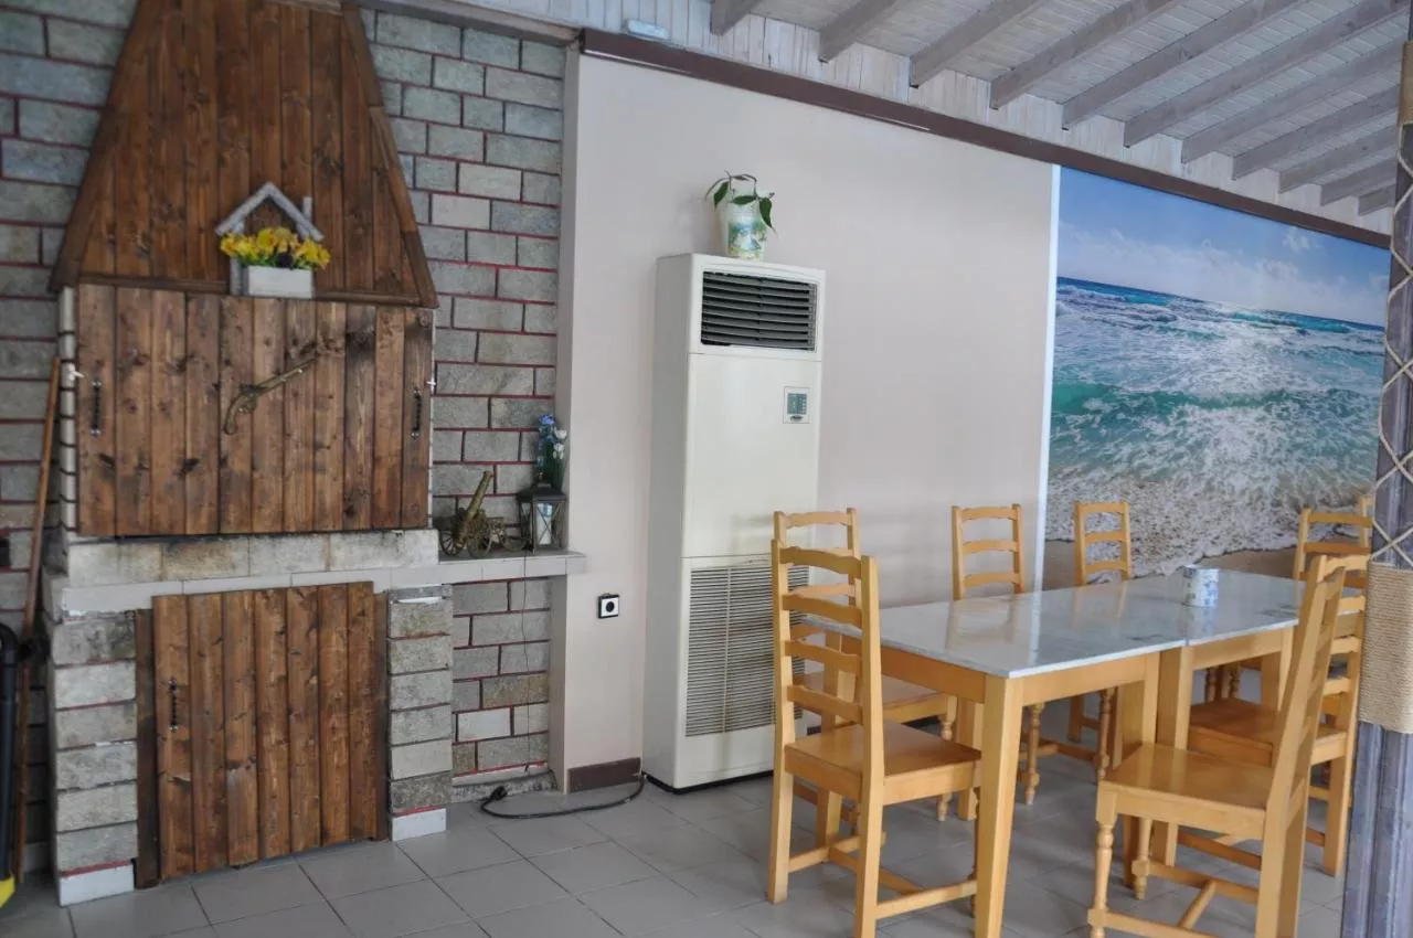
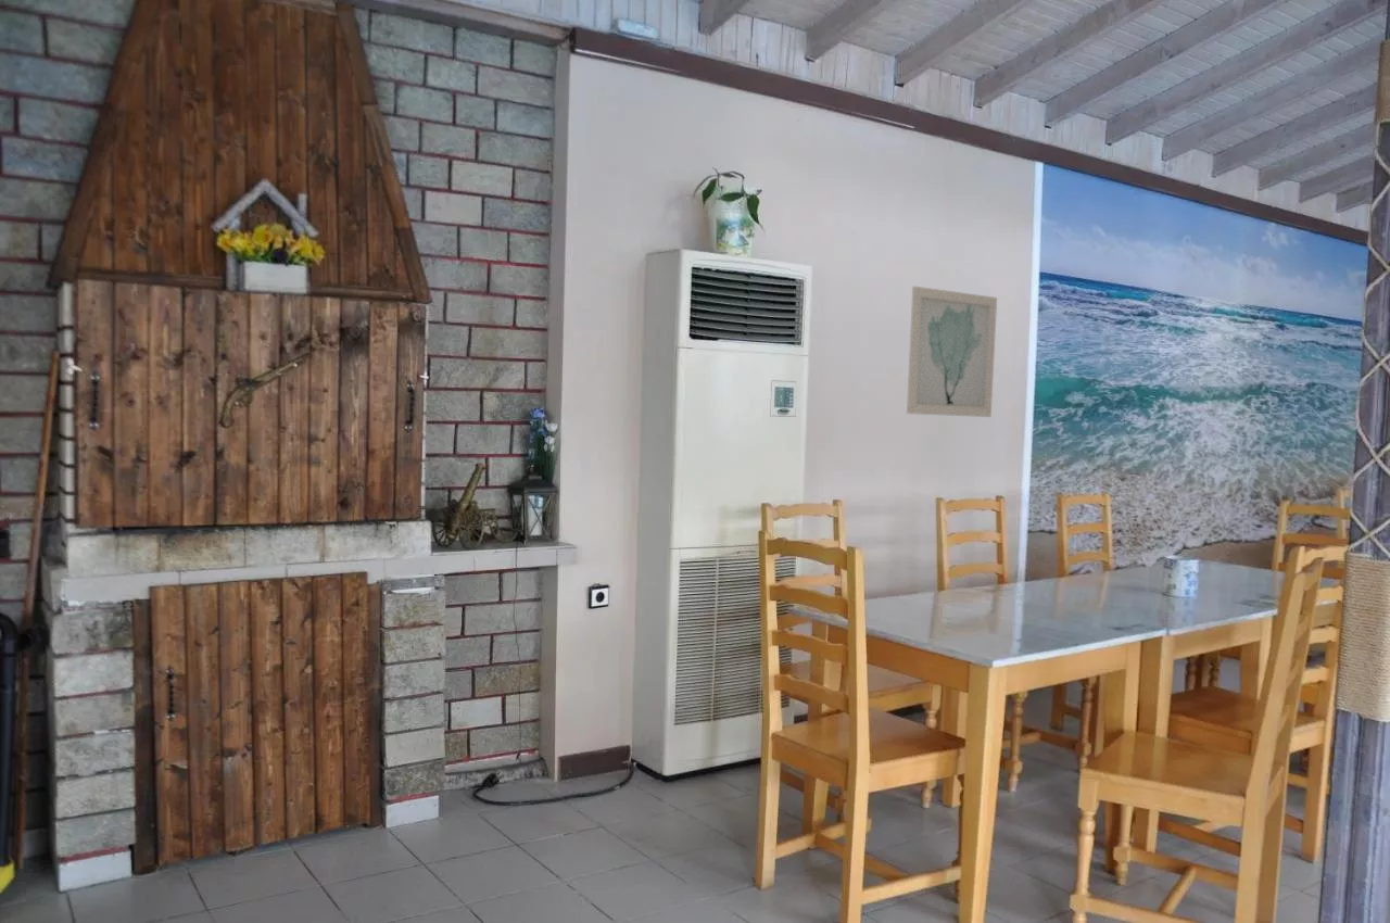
+ wall art [906,286,998,418]
